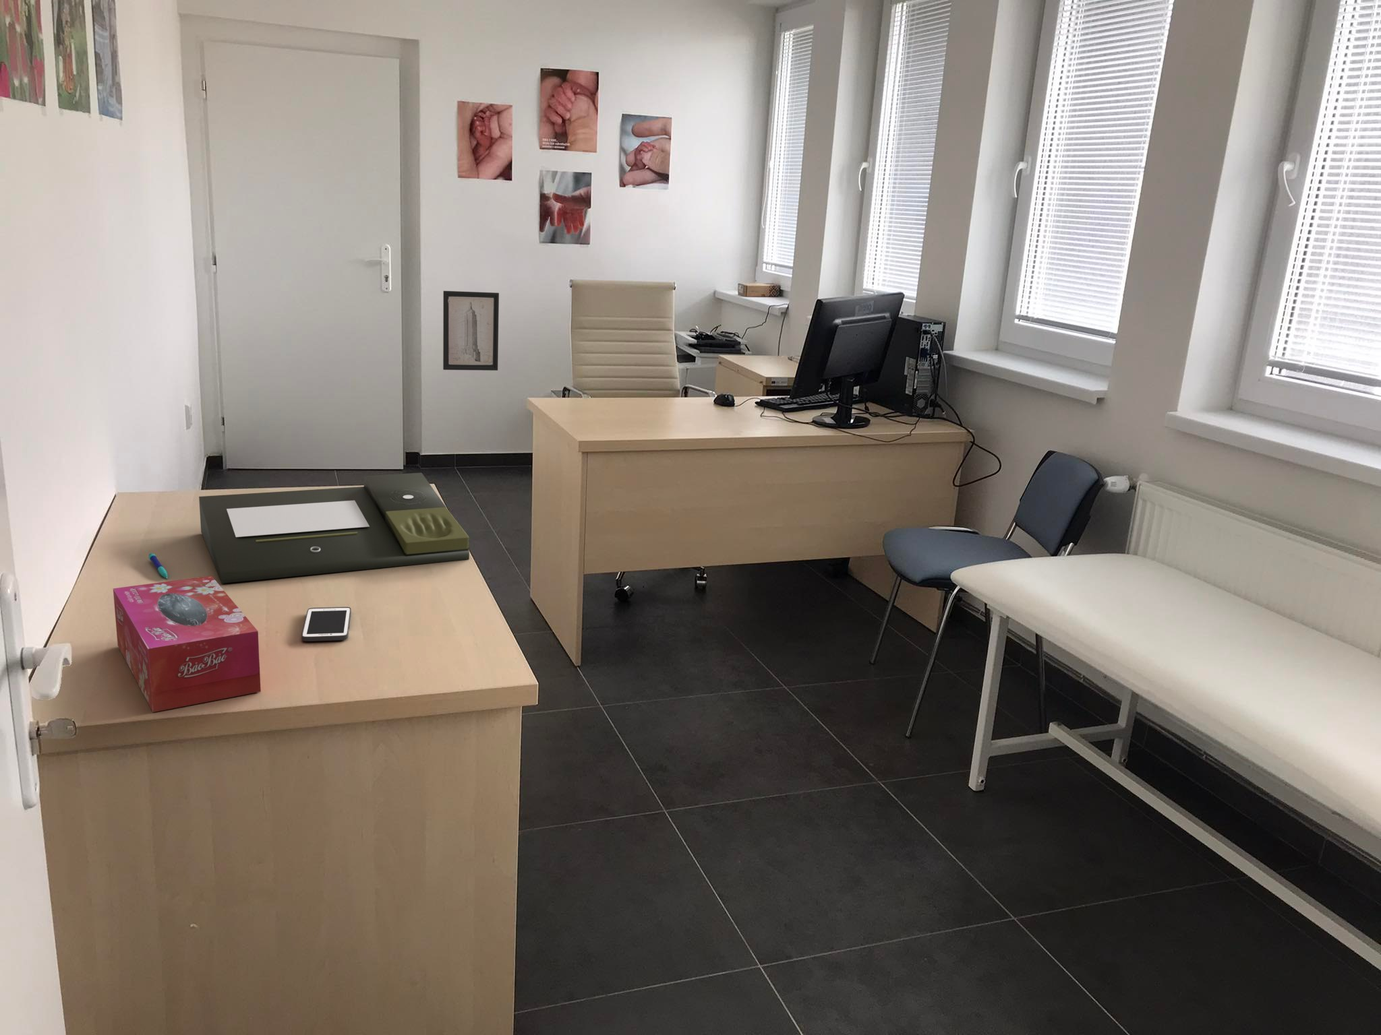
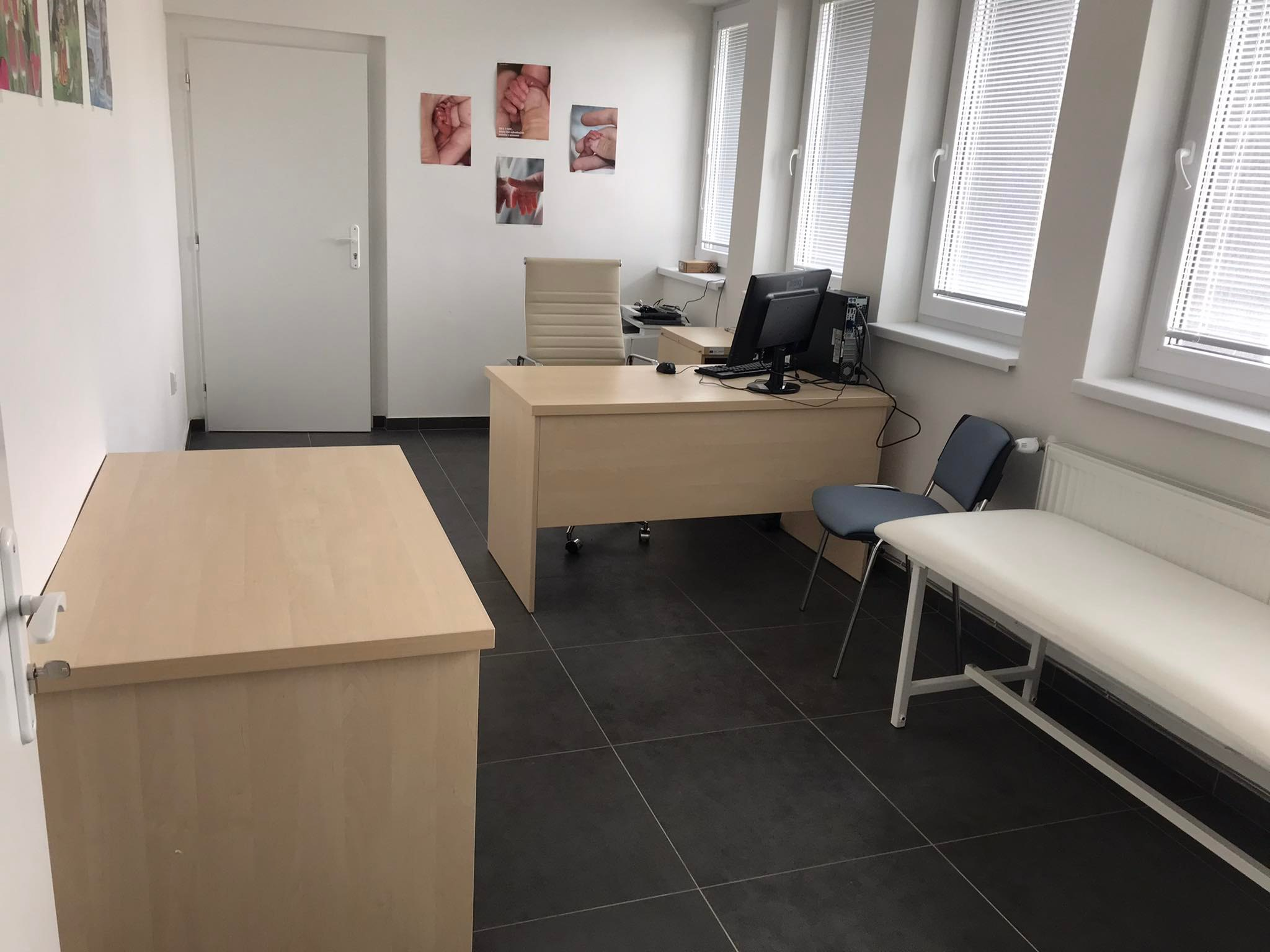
- document tray [198,472,470,584]
- pen [148,552,169,578]
- wall art [443,290,500,372]
- tissue box [113,575,262,713]
- cell phone [301,607,352,643]
